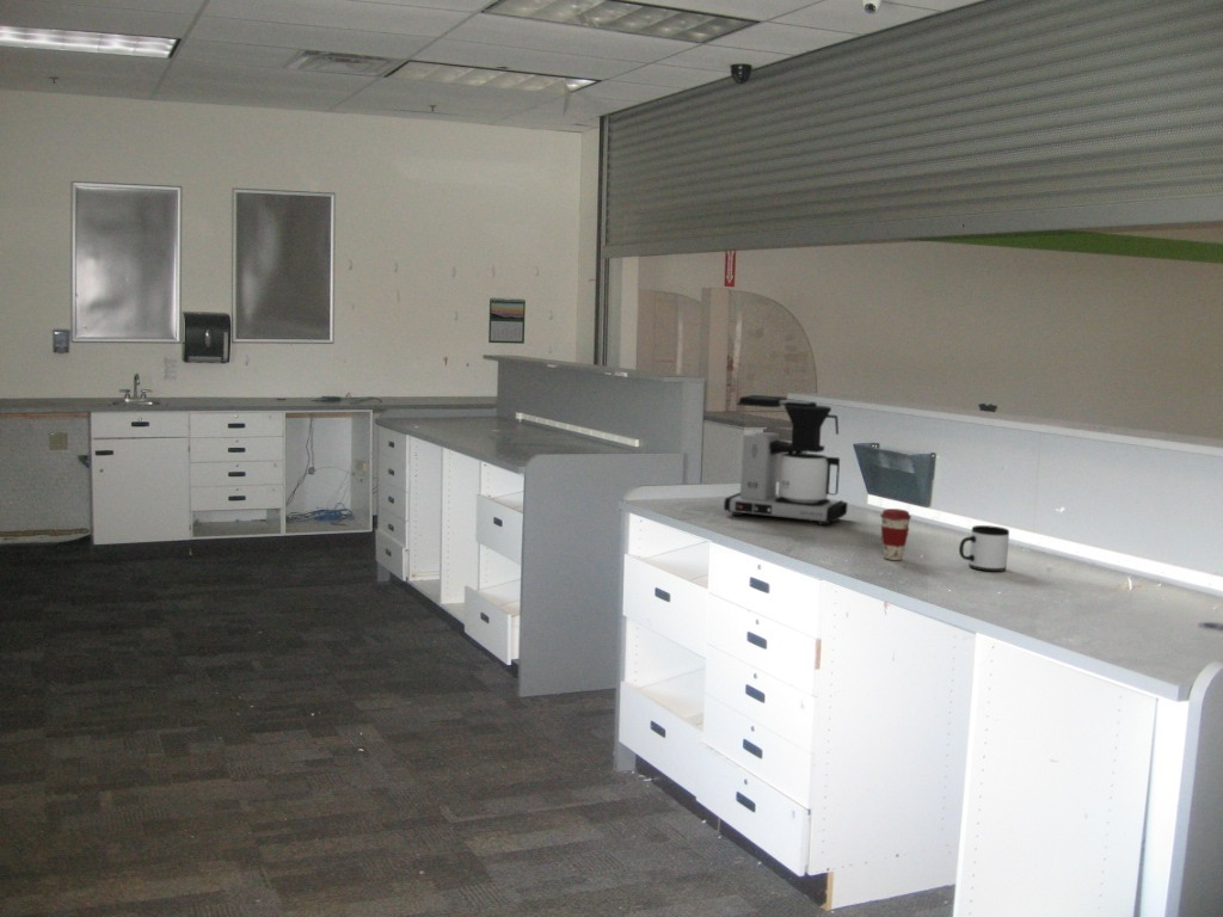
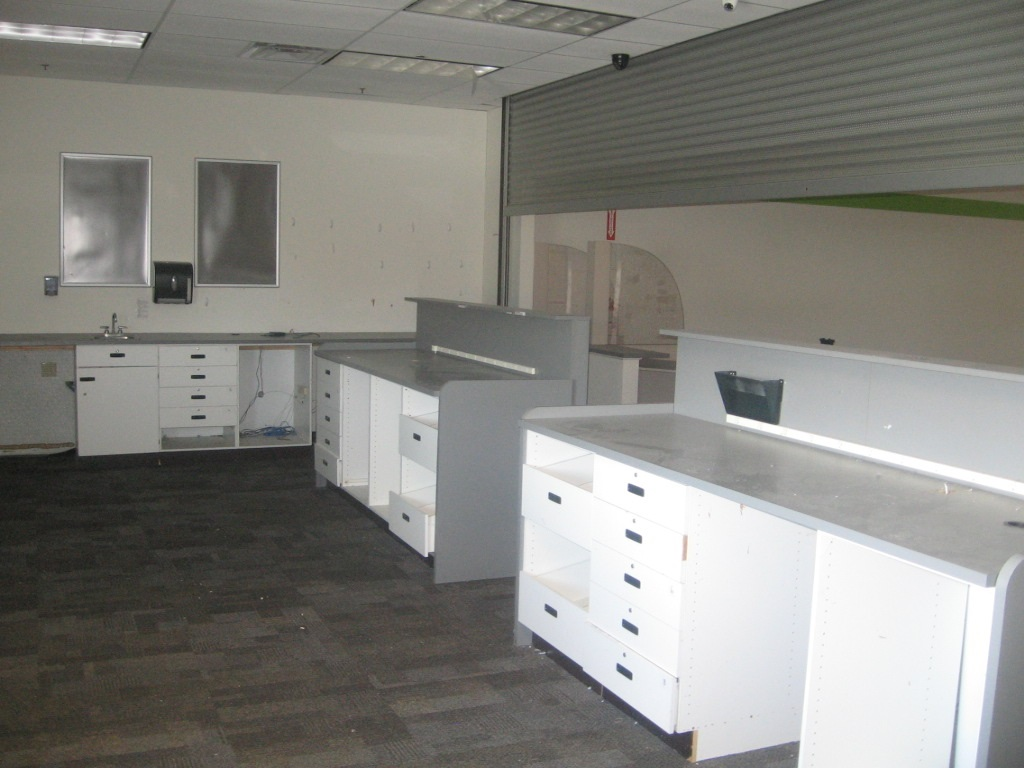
- mug [958,524,1010,573]
- coffee cup [879,507,912,561]
- calendar [487,296,527,345]
- coffee maker [723,394,849,527]
